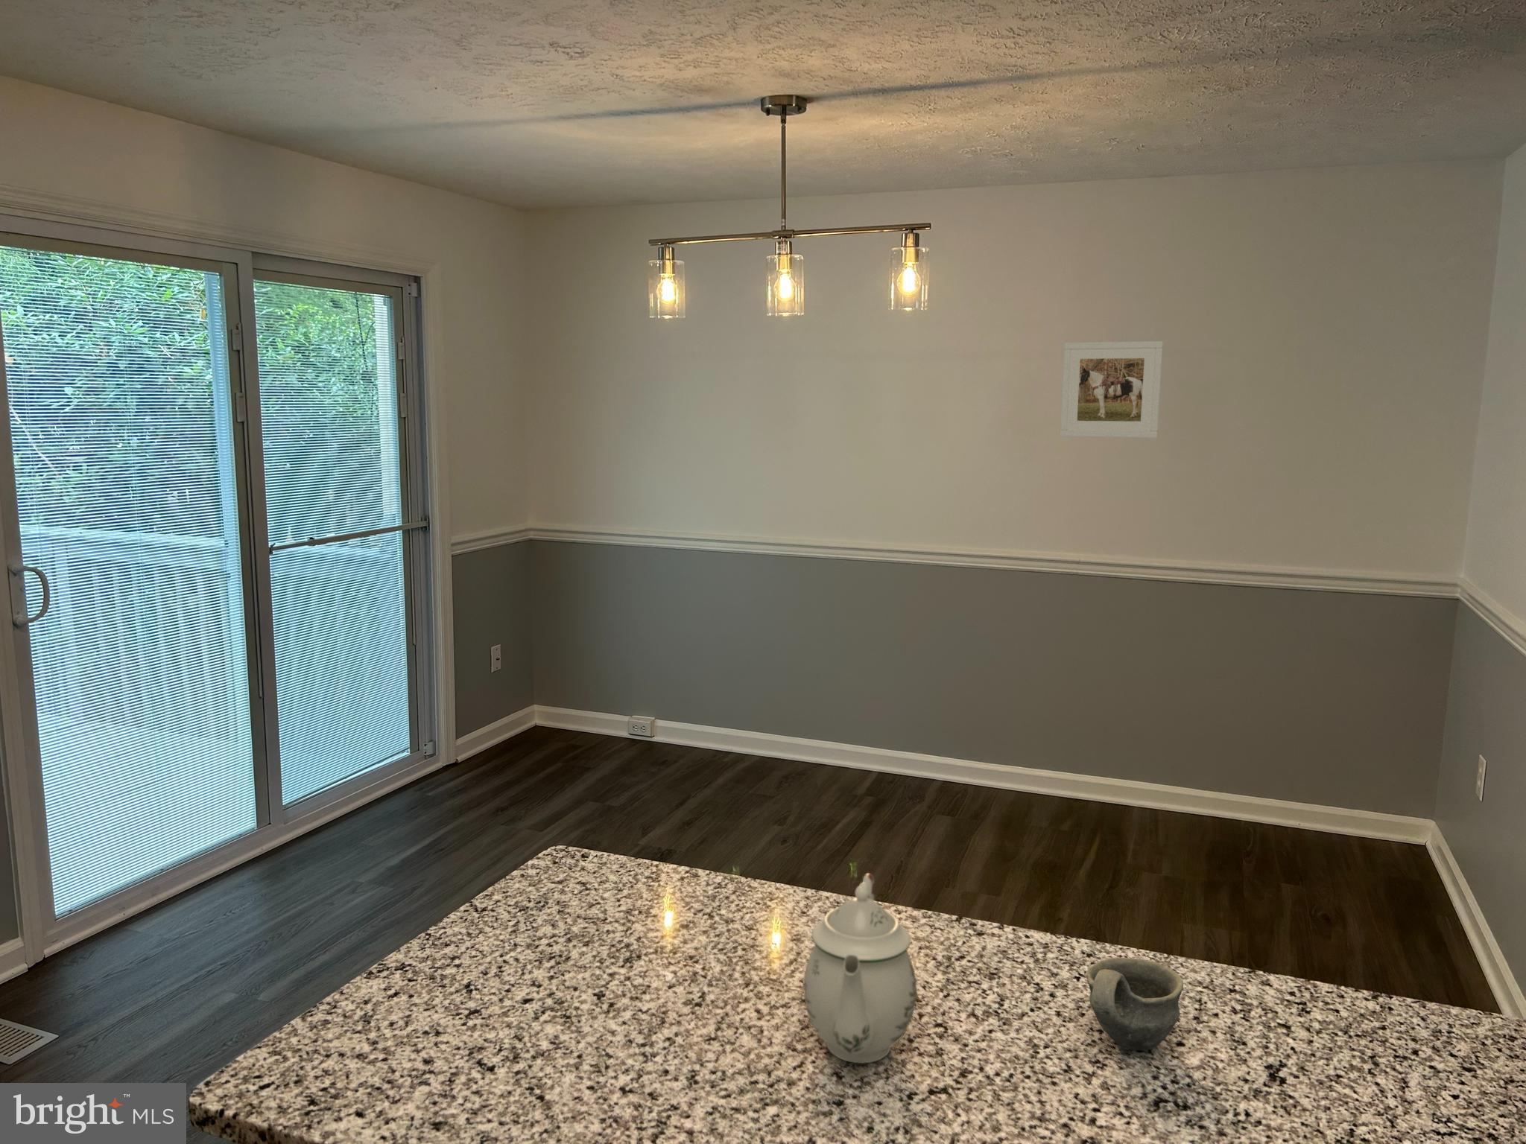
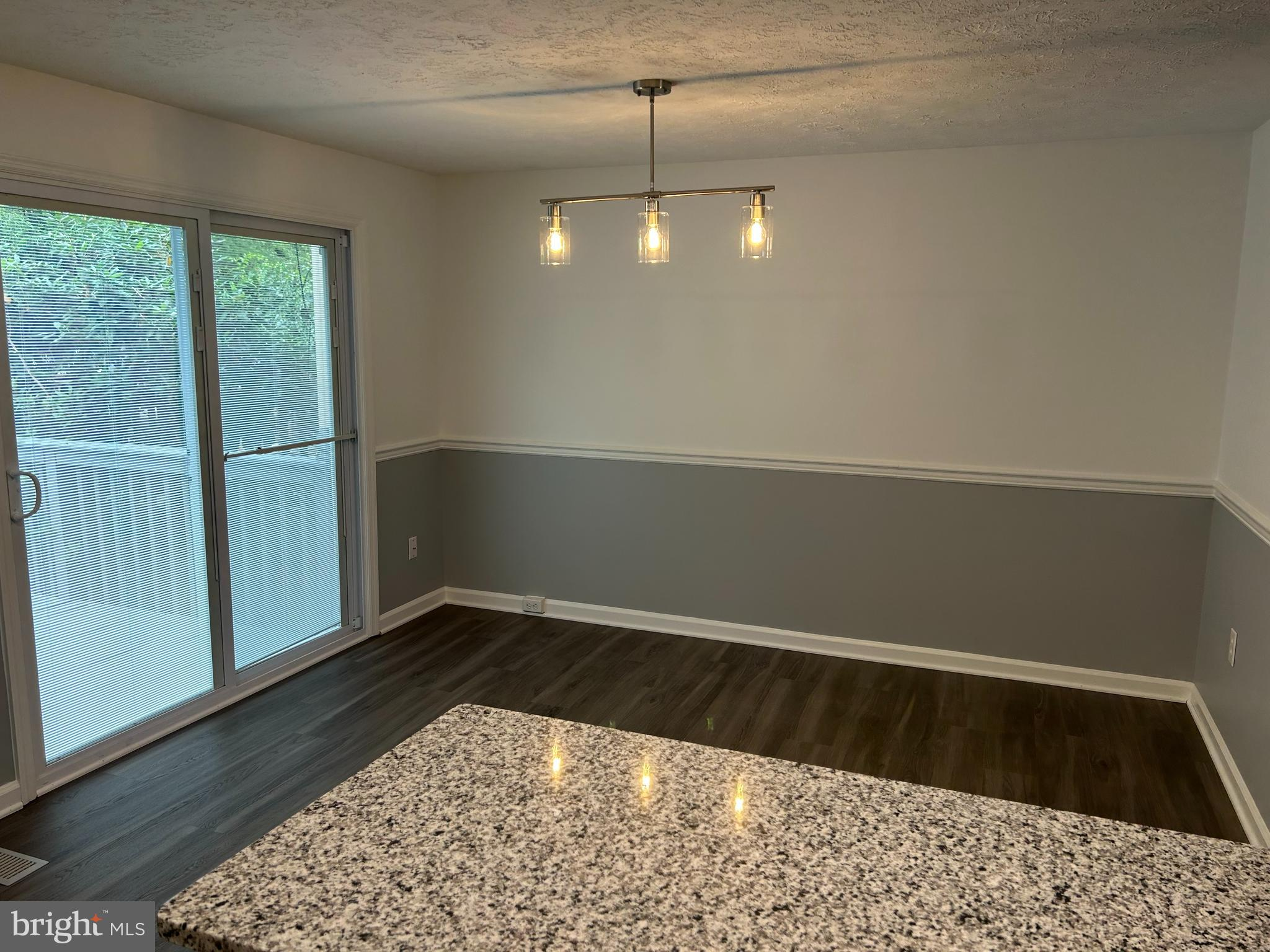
- cup [1086,957,1184,1051]
- teapot [803,872,917,1063]
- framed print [1060,340,1164,439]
